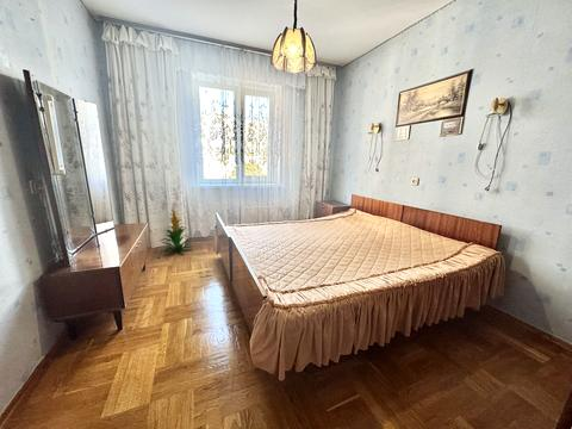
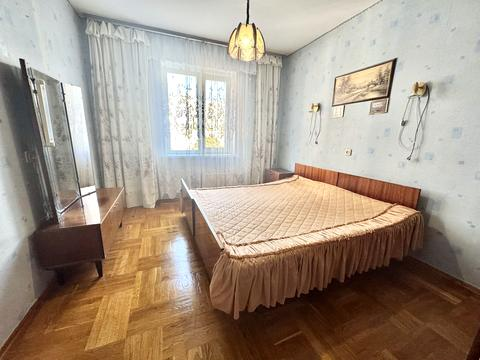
- indoor plant [160,207,195,255]
